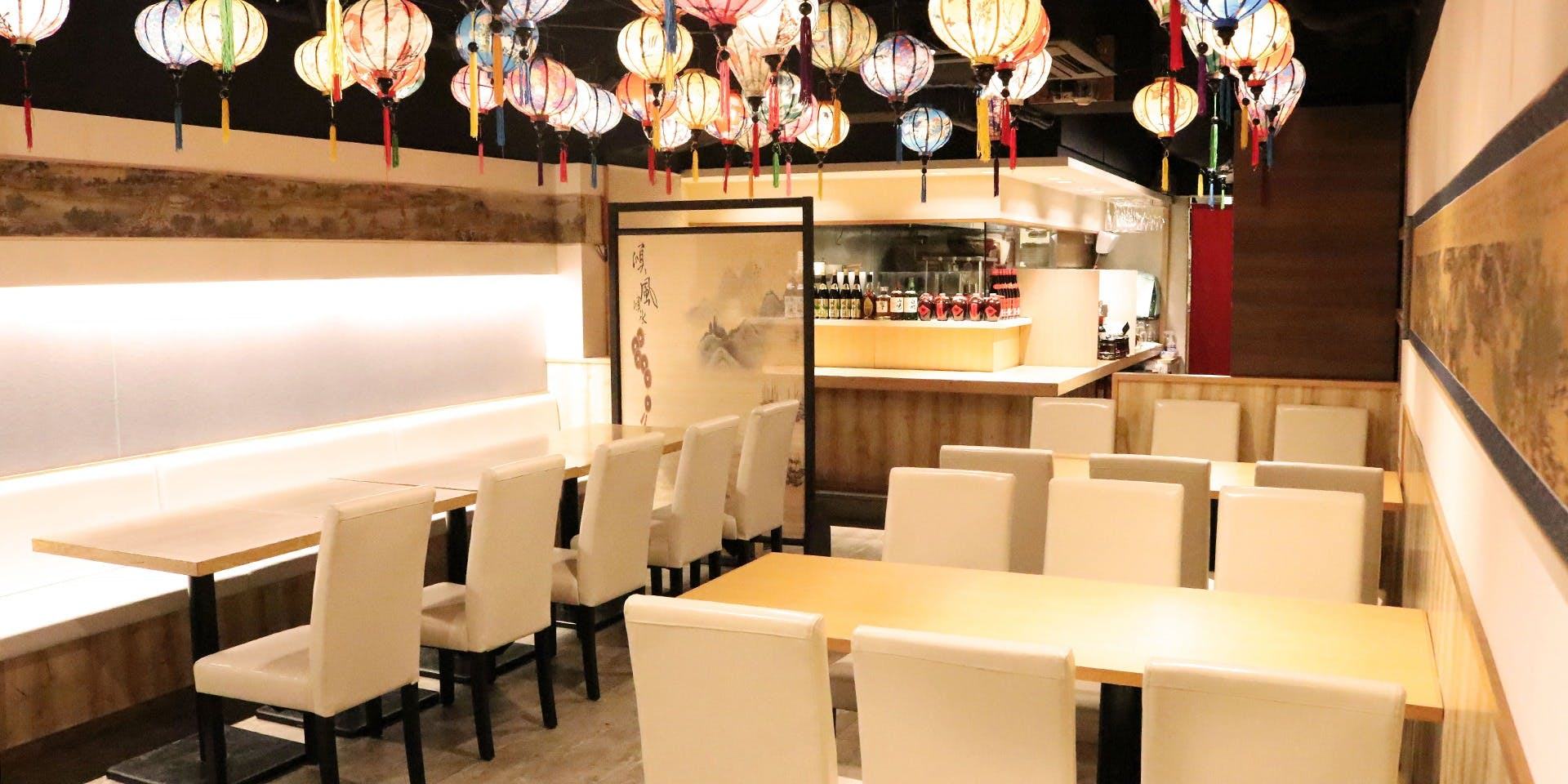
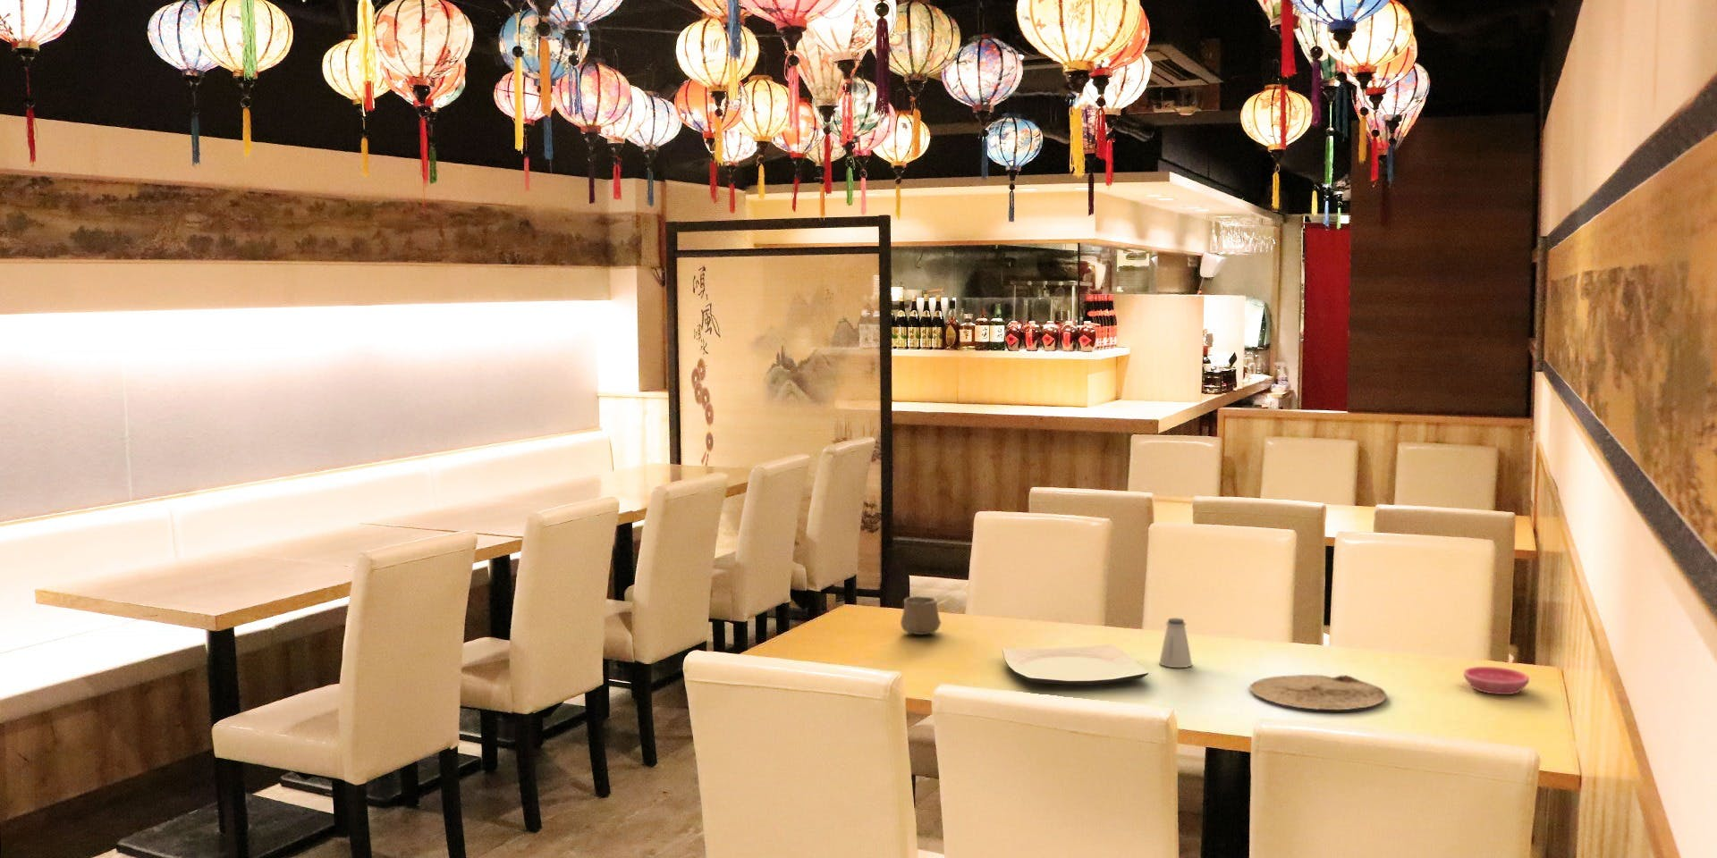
+ saltshaker [1159,617,1192,669]
+ saucer [1463,665,1530,695]
+ plate [1249,674,1387,710]
+ cup [900,595,942,636]
+ plate [1002,644,1149,685]
